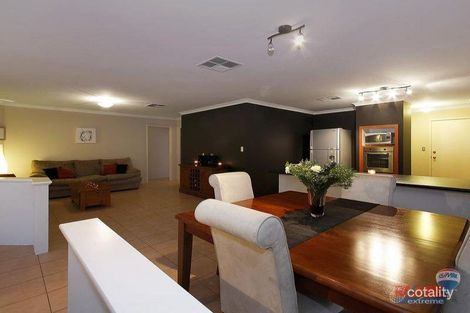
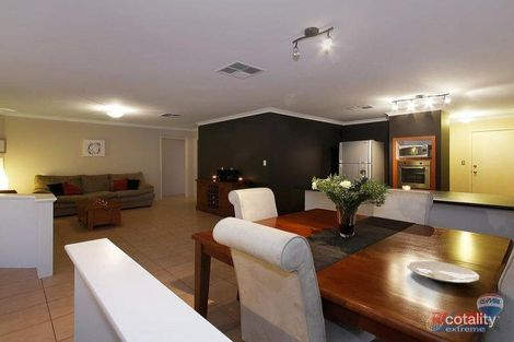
+ plate [406,260,481,284]
